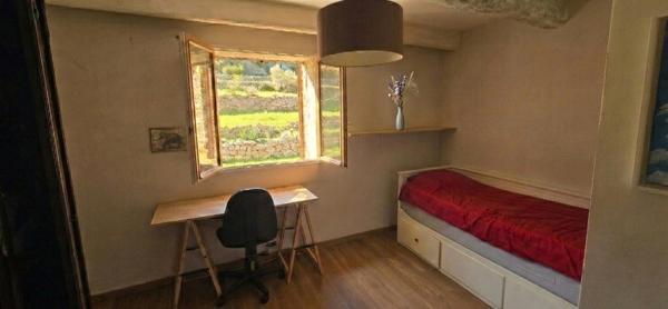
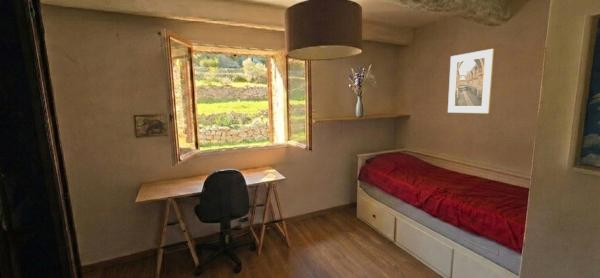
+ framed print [447,48,495,114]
